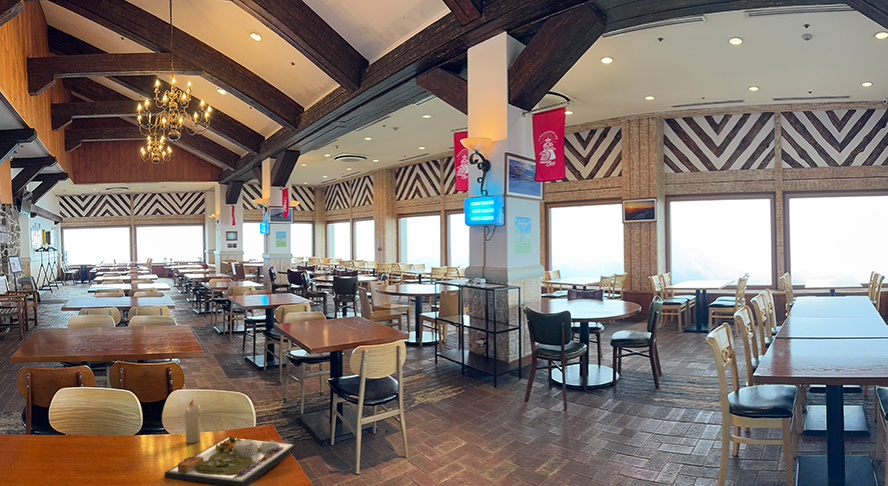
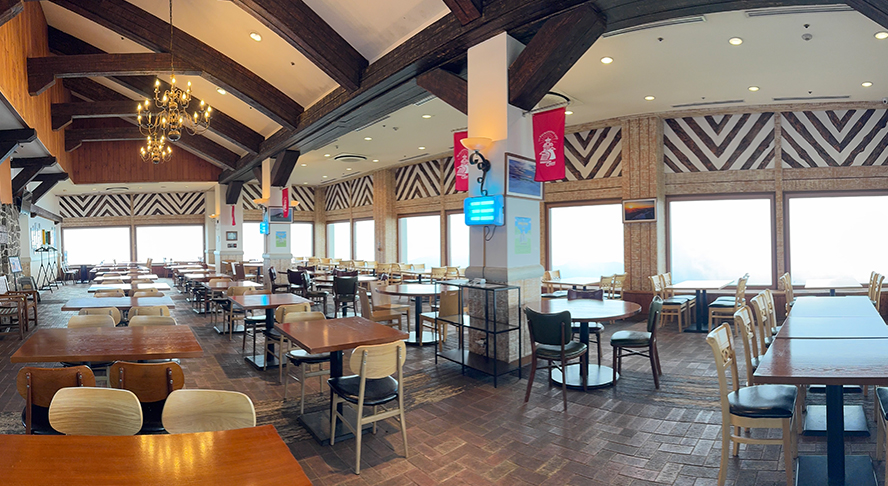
- dinner plate [163,435,297,486]
- candle [184,399,202,444]
